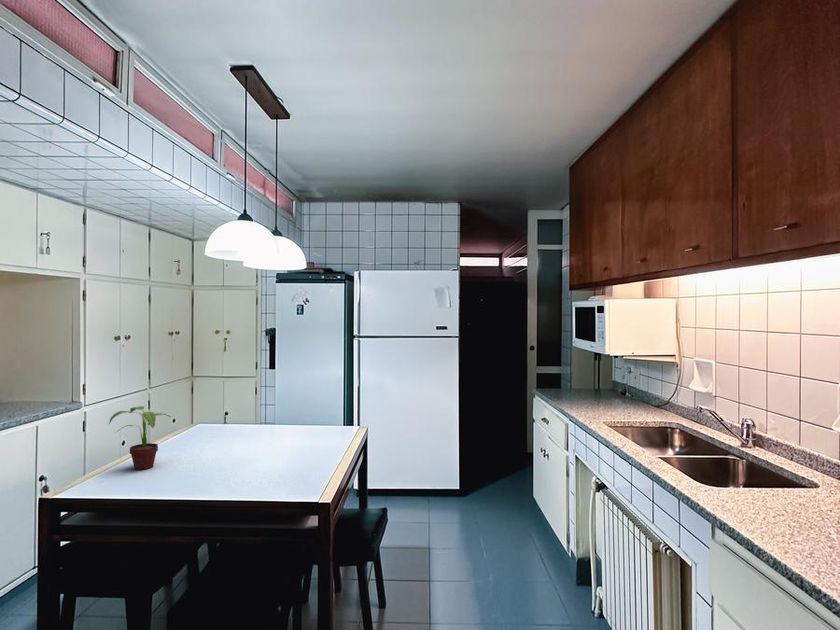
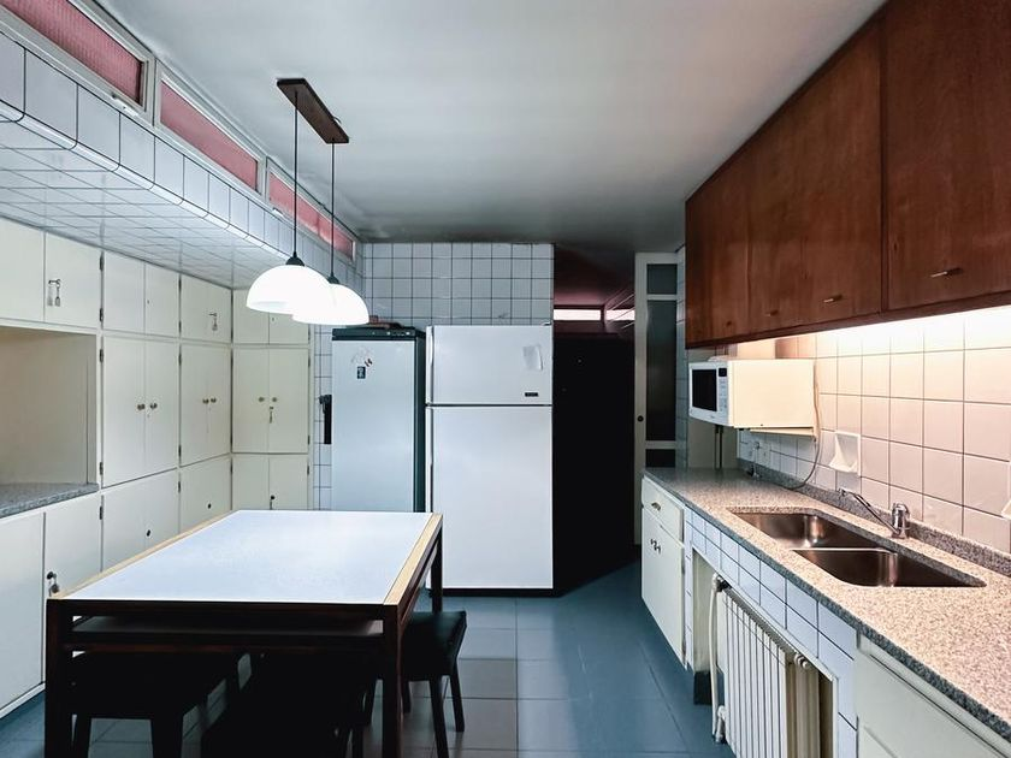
- potted plant [108,405,172,471]
